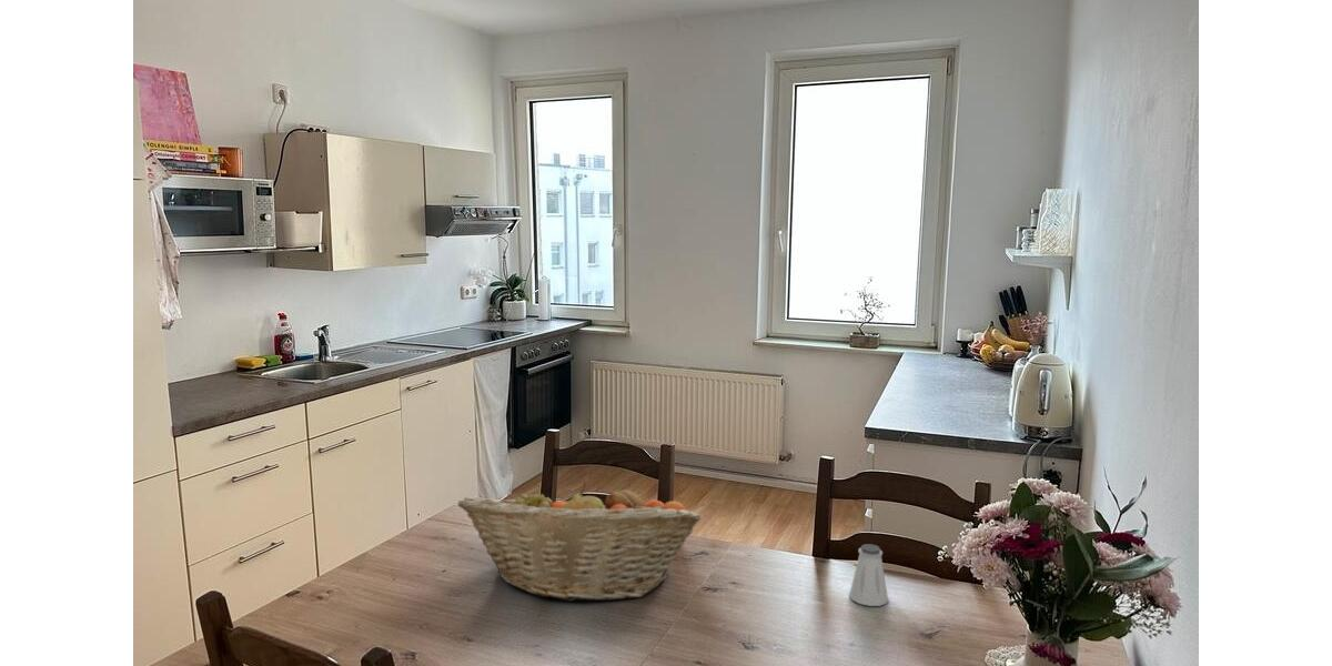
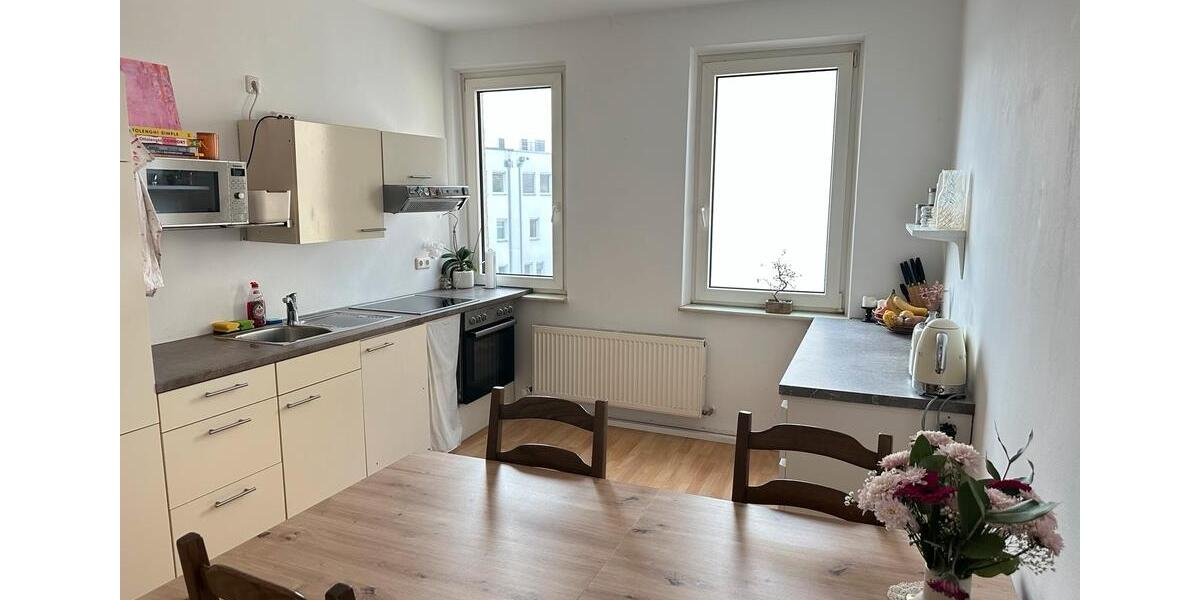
- saltshaker [848,543,889,607]
- fruit basket [457,480,703,603]
